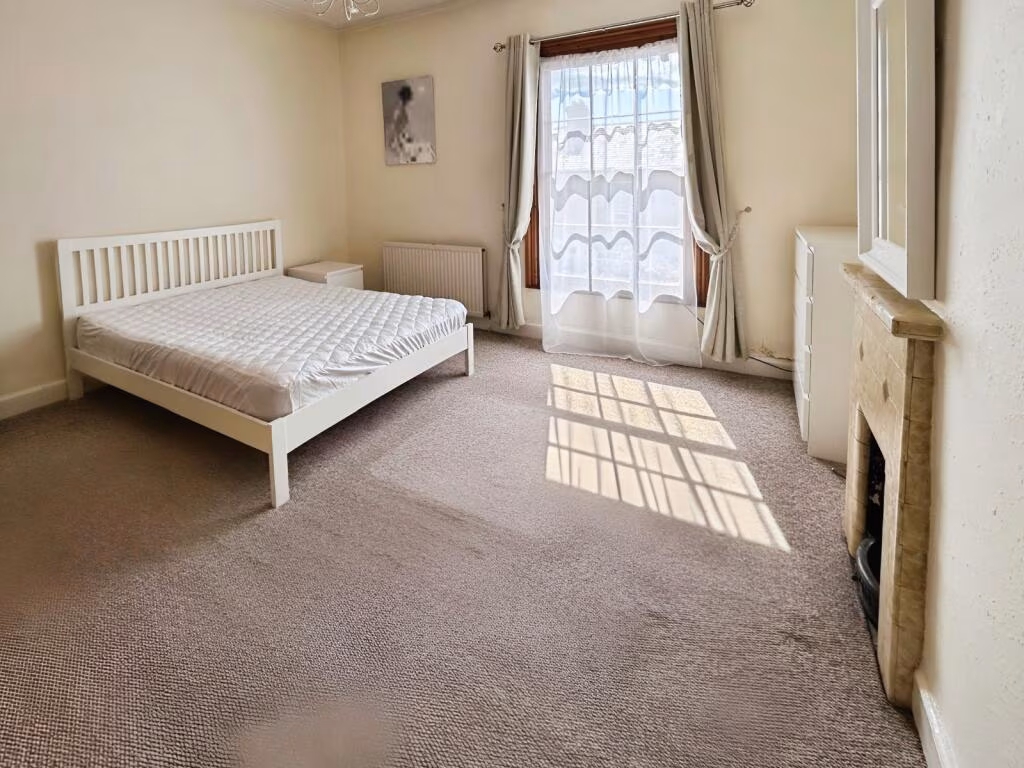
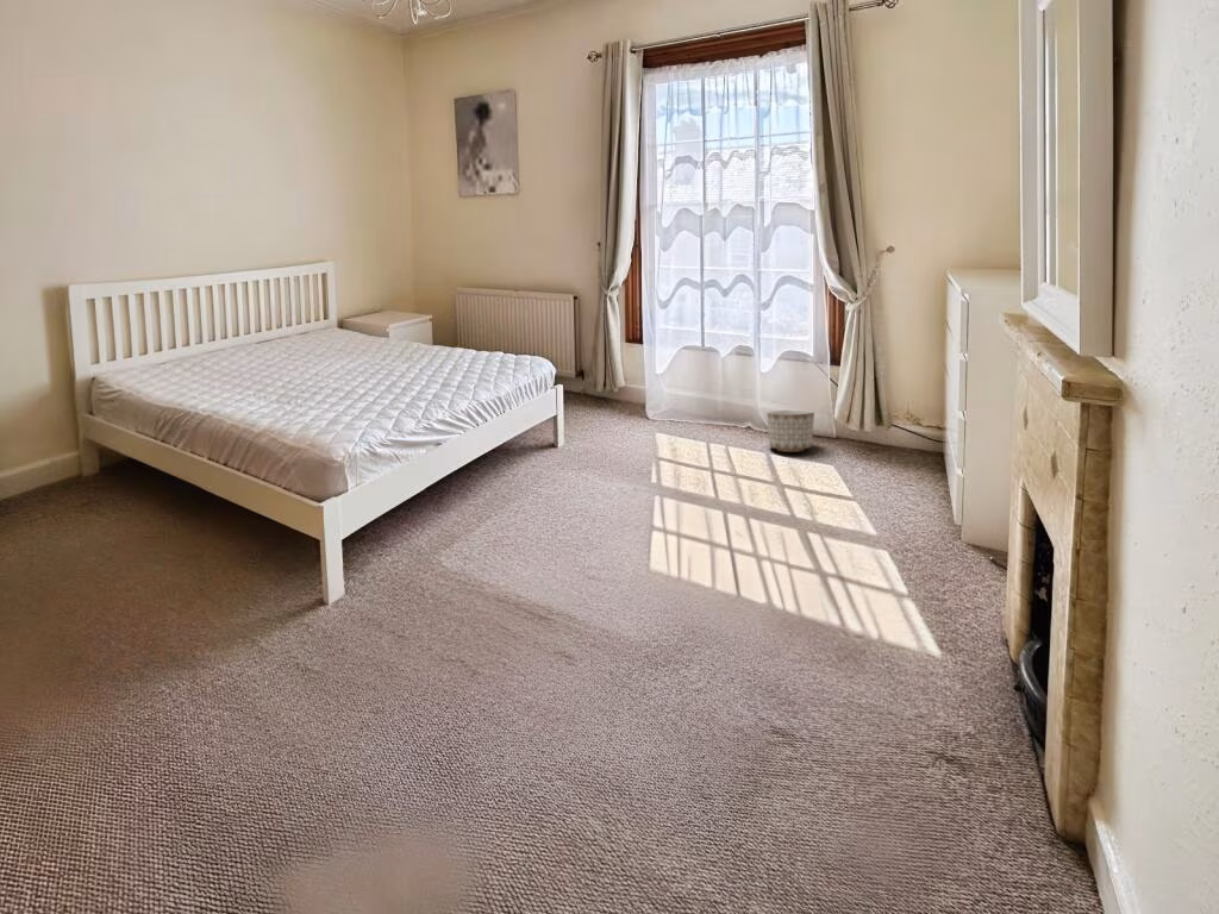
+ planter [765,408,815,453]
